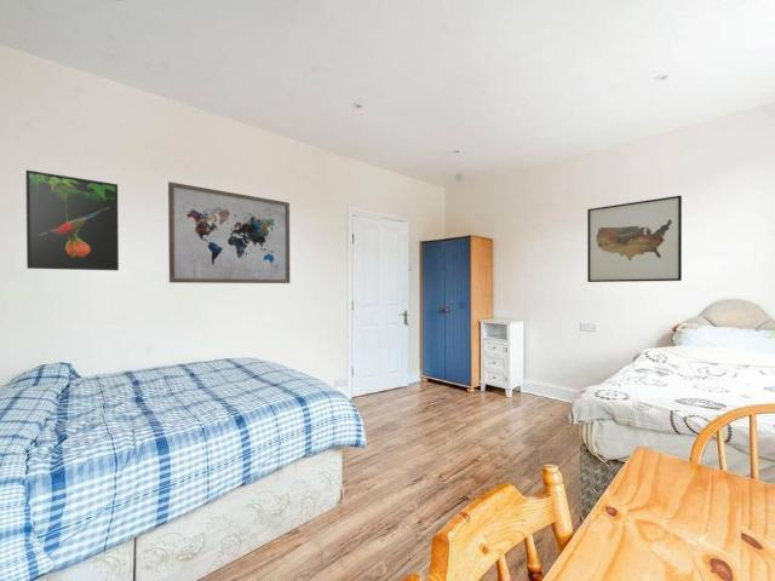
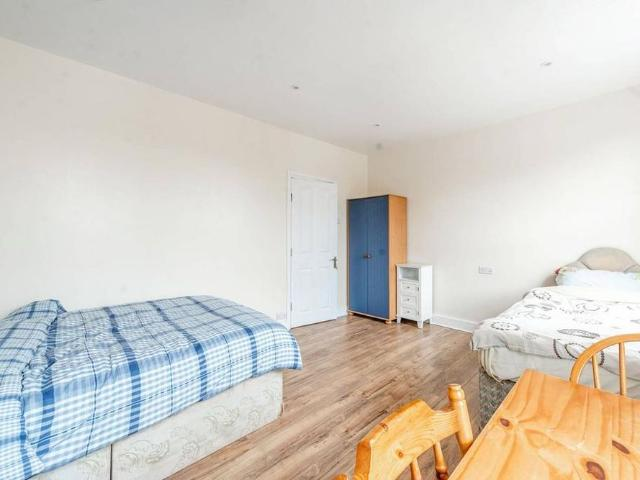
- wall art [586,195,683,283]
- wall art [167,180,291,284]
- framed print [25,169,120,272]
